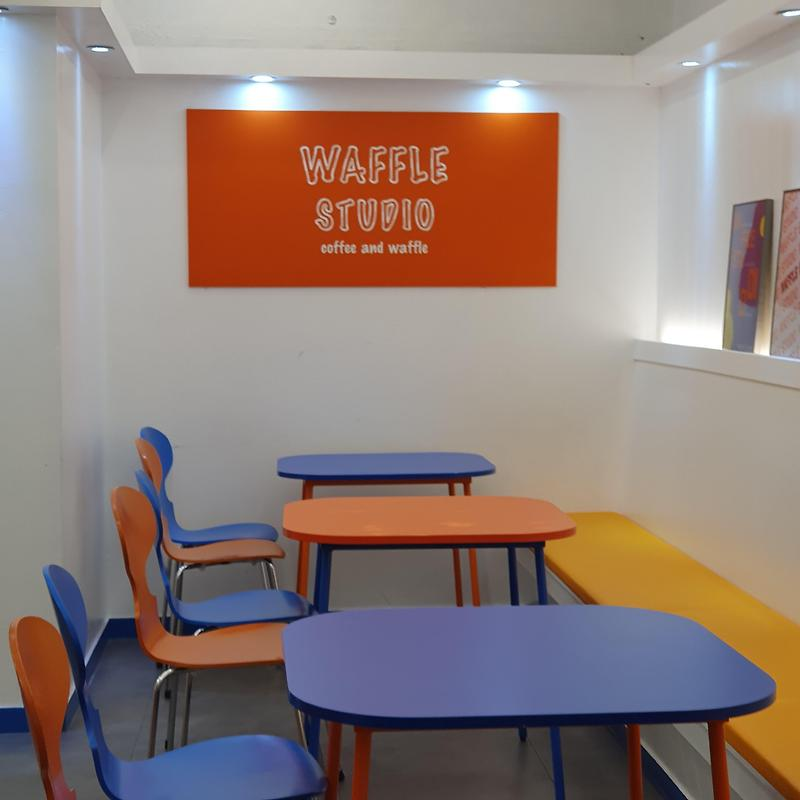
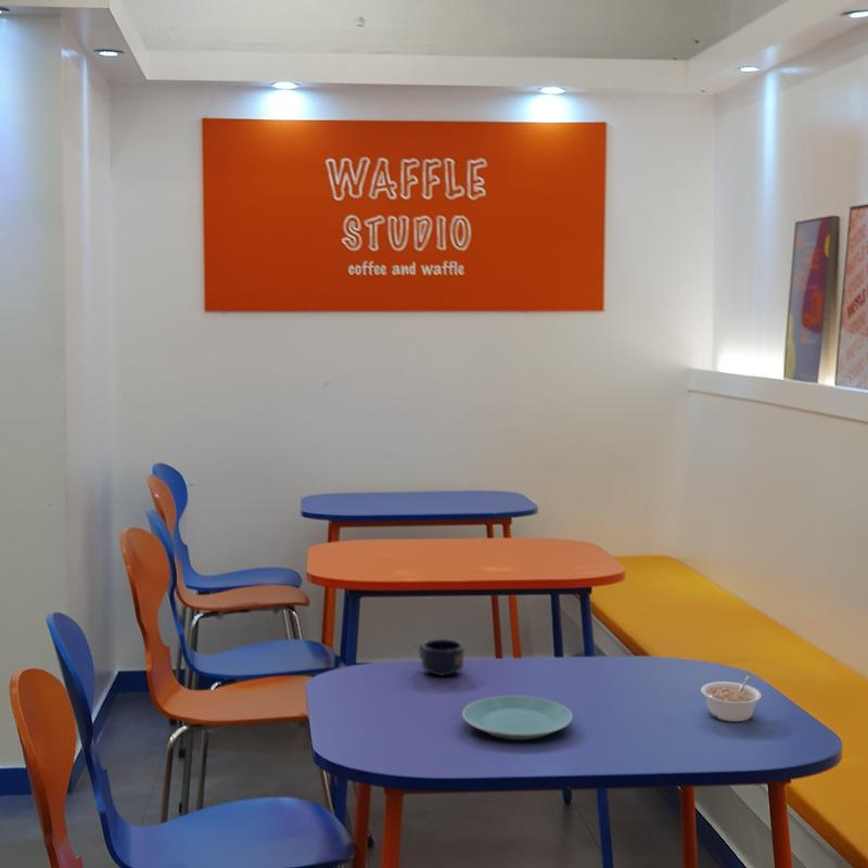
+ legume [700,675,763,723]
+ plate [461,694,574,741]
+ mug [419,638,465,677]
